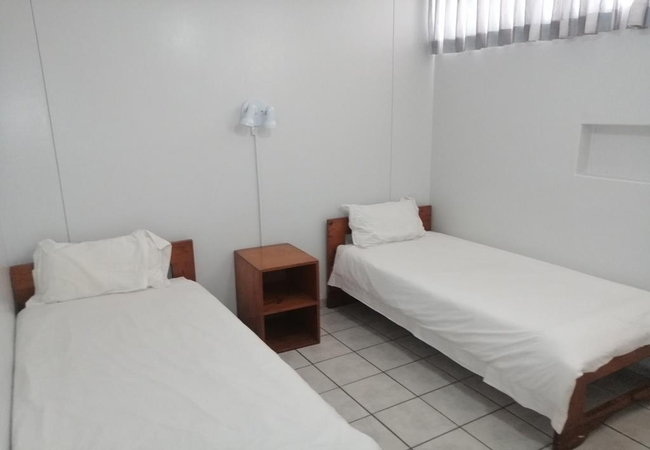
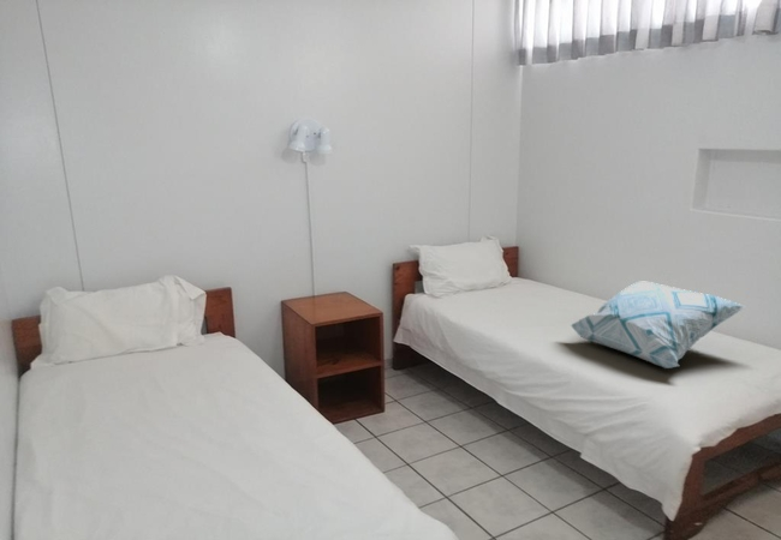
+ decorative pillow [570,281,747,370]
